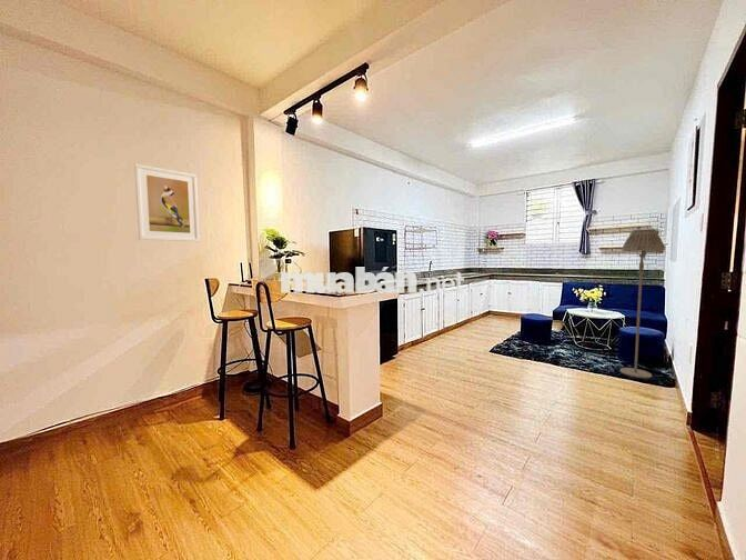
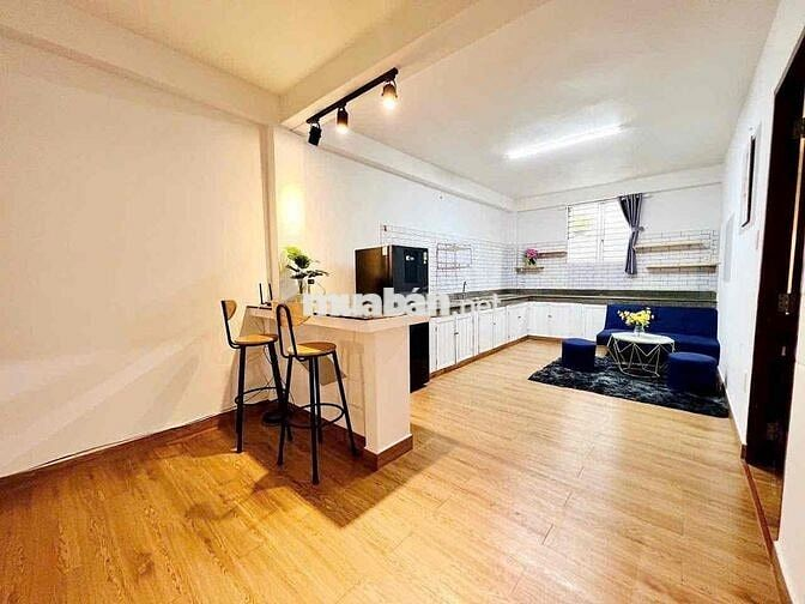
- floor lamp [619,228,666,379]
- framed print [133,162,201,242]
